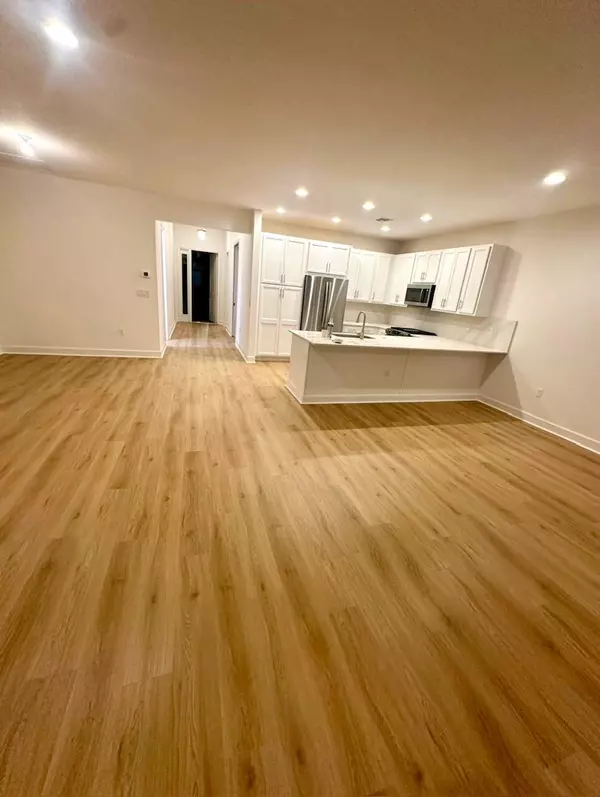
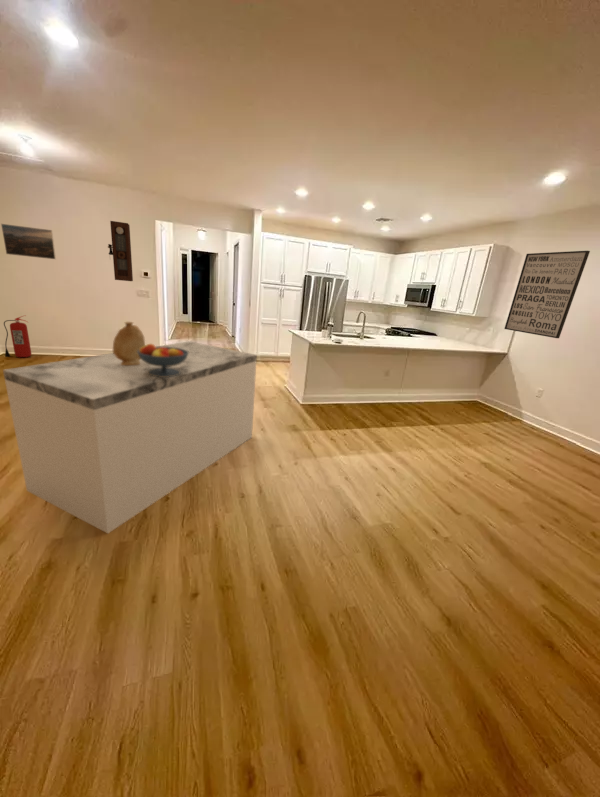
+ vase [112,321,146,365]
+ fire extinguisher [3,314,32,358]
+ pendulum clock [107,220,134,282]
+ fruit bowl [137,343,189,377]
+ wall art [503,250,591,339]
+ dining table [2,340,258,534]
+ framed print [0,223,57,260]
